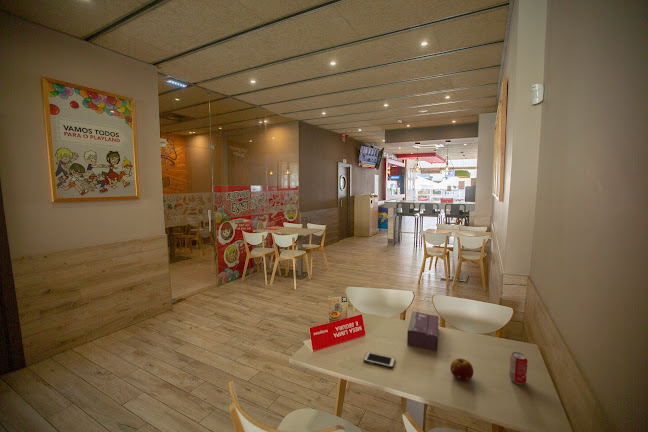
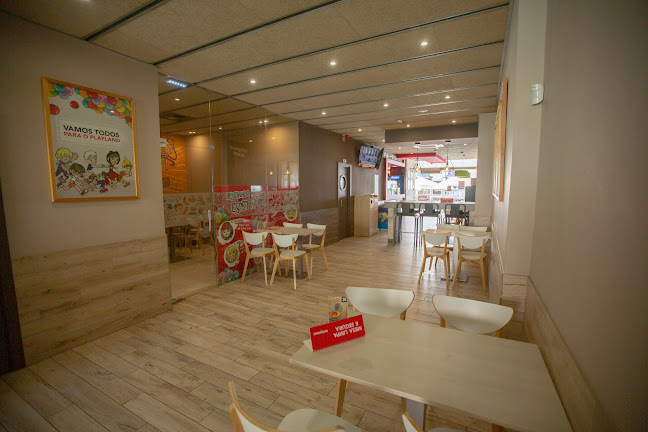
- fruit [450,357,474,382]
- cell phone [363,351,396,369]
- tissue box [406,310,439,352]
- beverage can [508,351,528,385]
